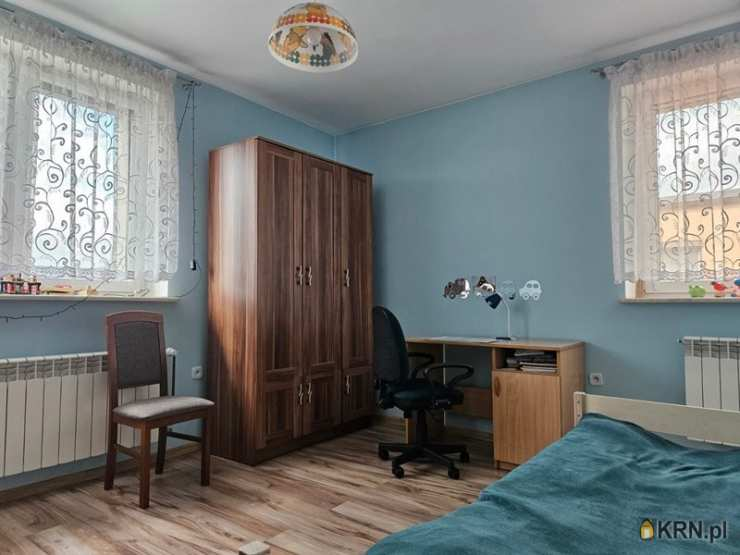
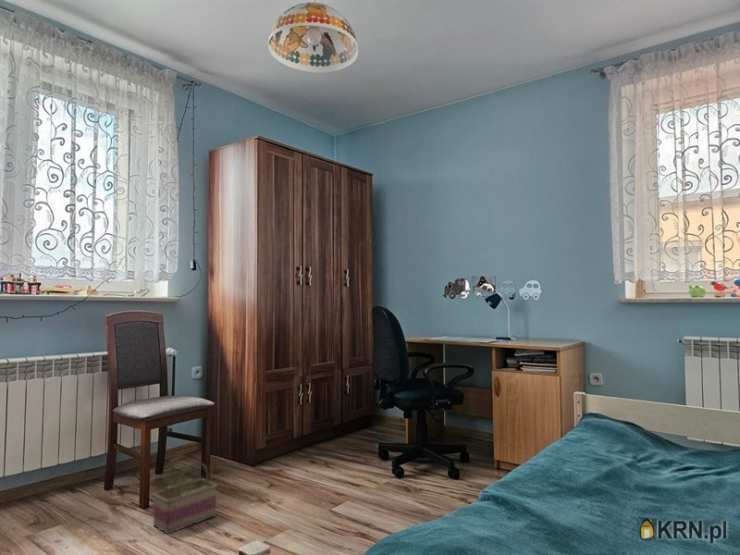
+ basket [152,454,218,535]
